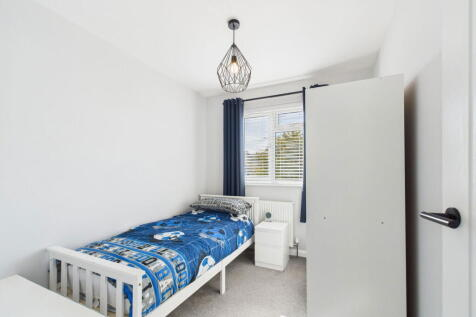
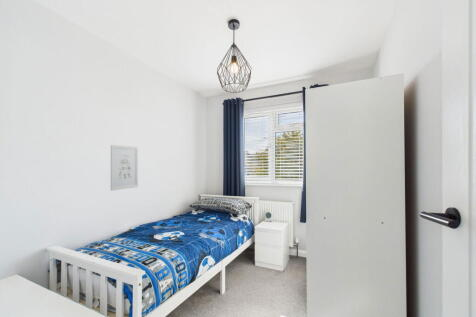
+ wall art [110,144,139,192]
